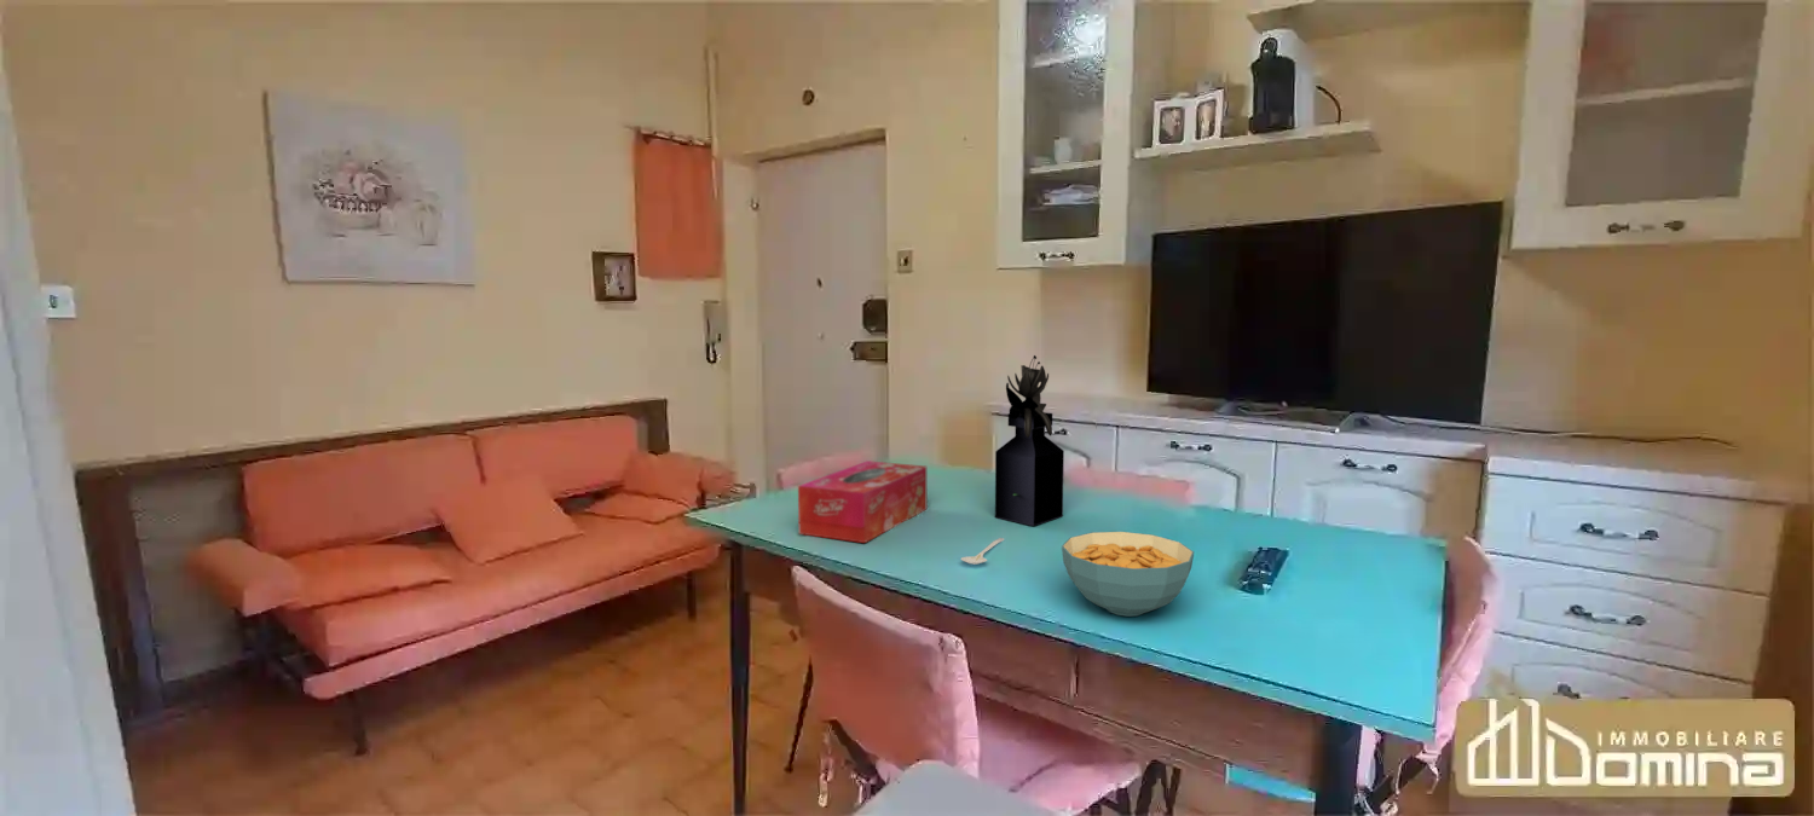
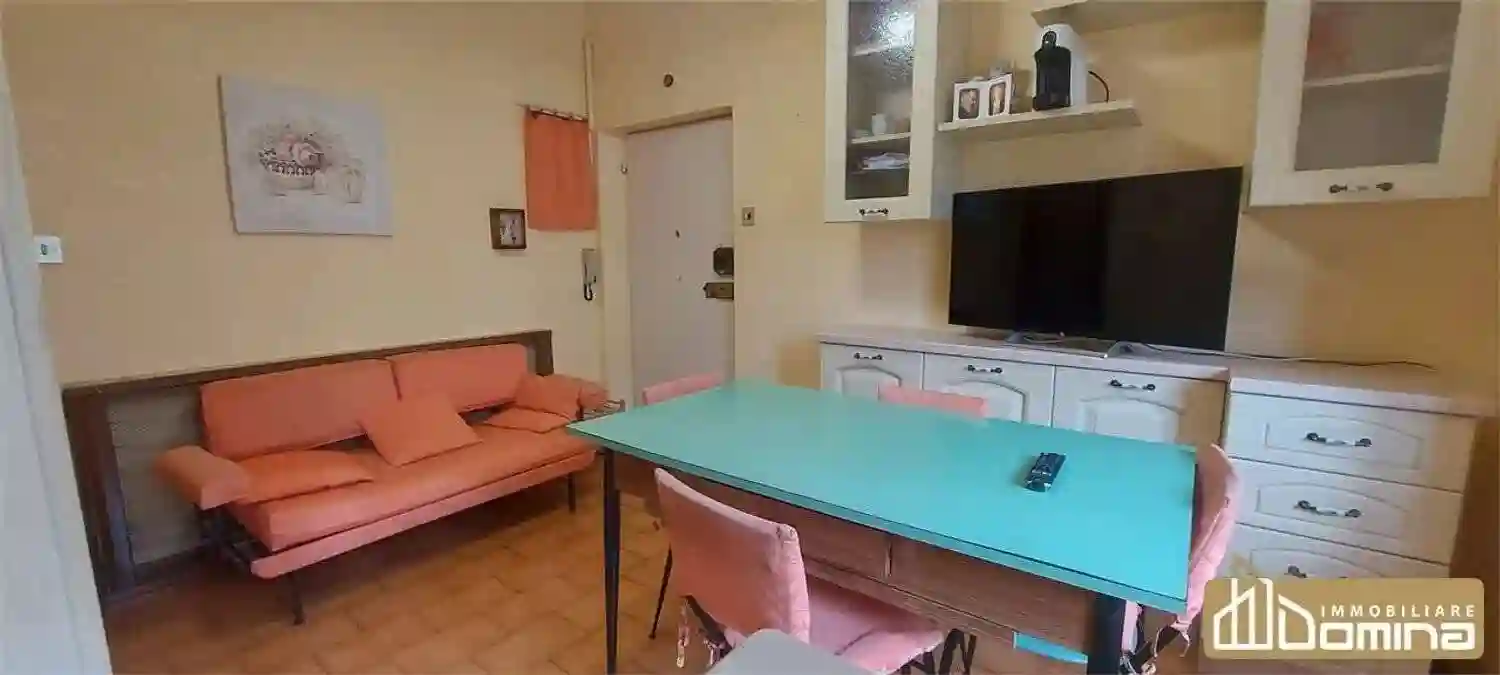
- tissue box [797,459,929,544]
- stirrer [960,537,1005,566]
- vase [994,354,1065,527]
- cereal bowl [1061,531,1195,618]
